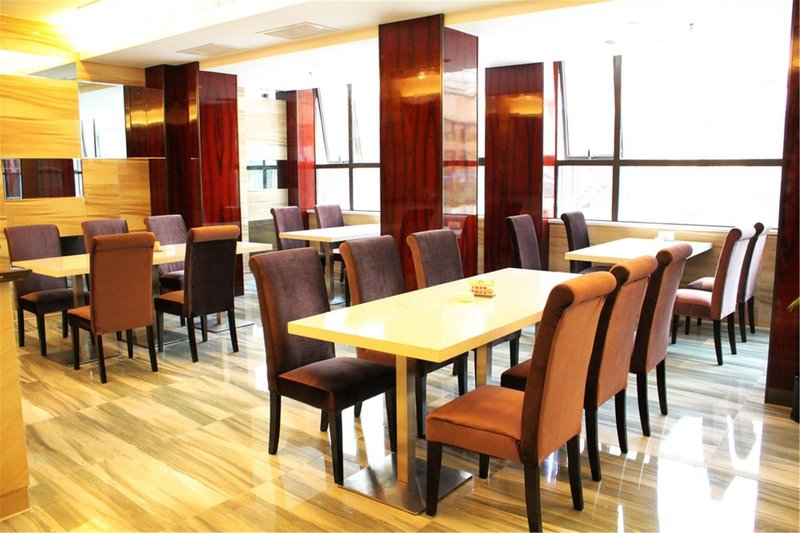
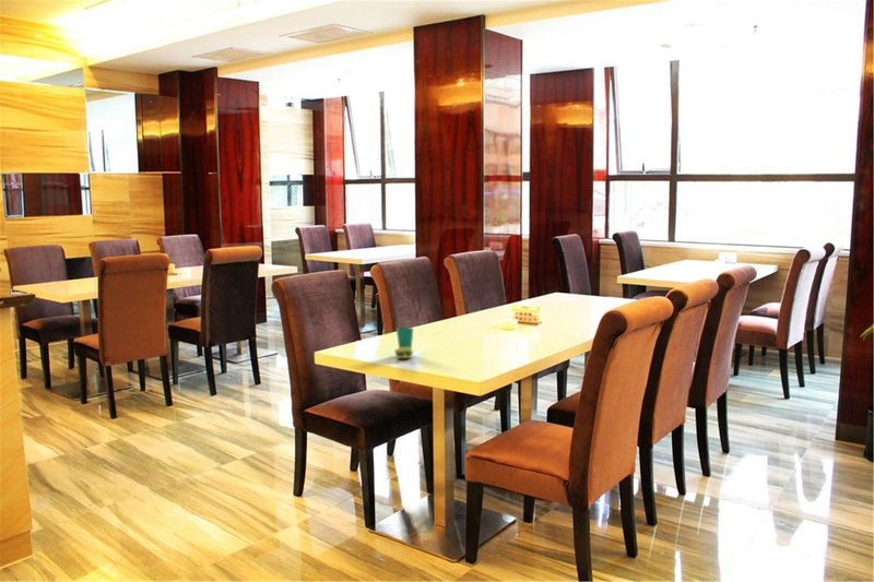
+ cup [393,326,415,359]
